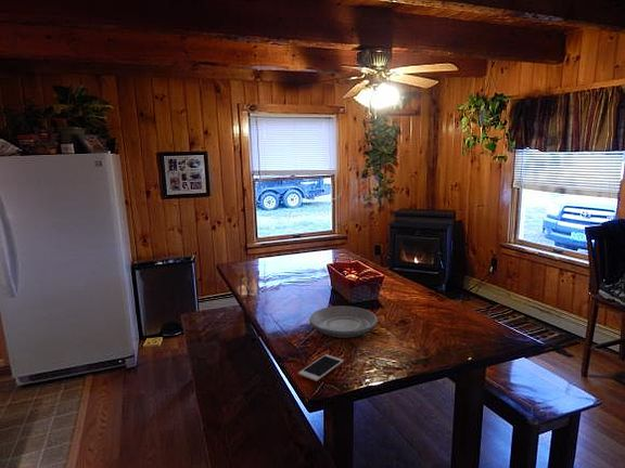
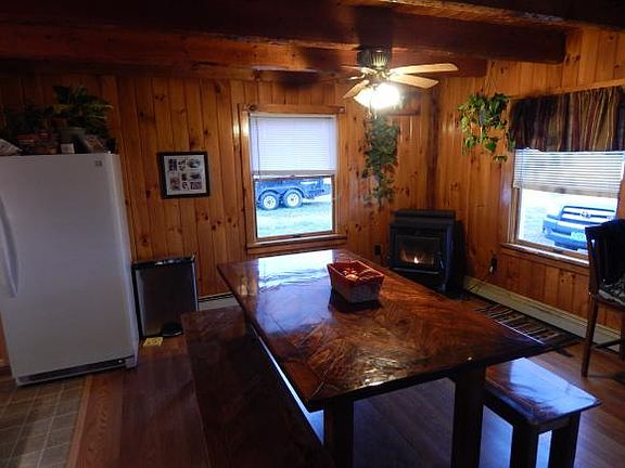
- cell phone [297,353,345,382]
- plate [308,306,379,339]
